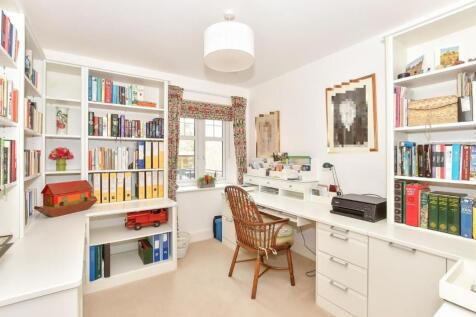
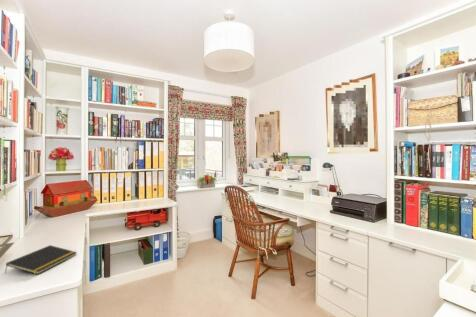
+ notepad [4,244,78,275]
